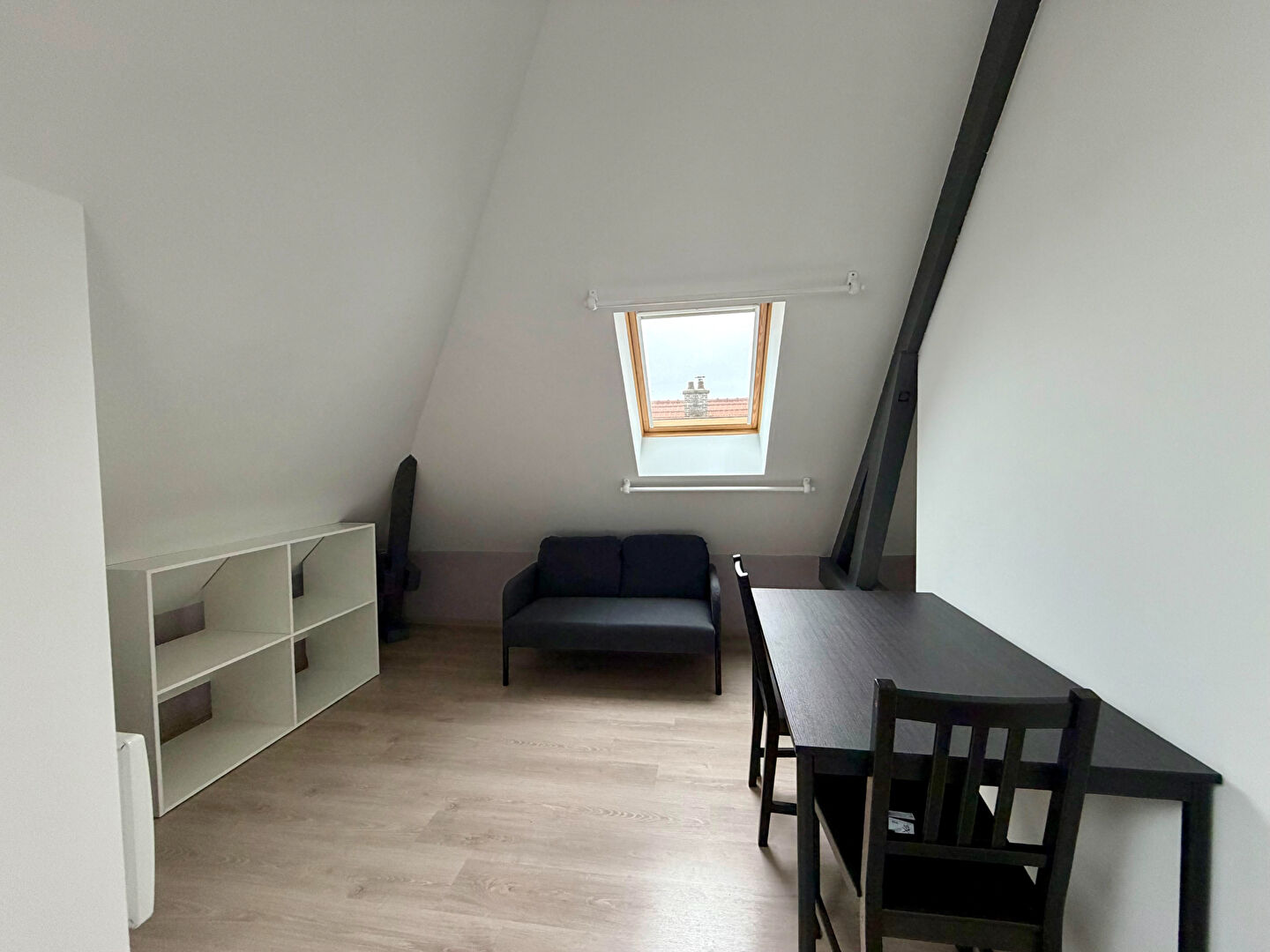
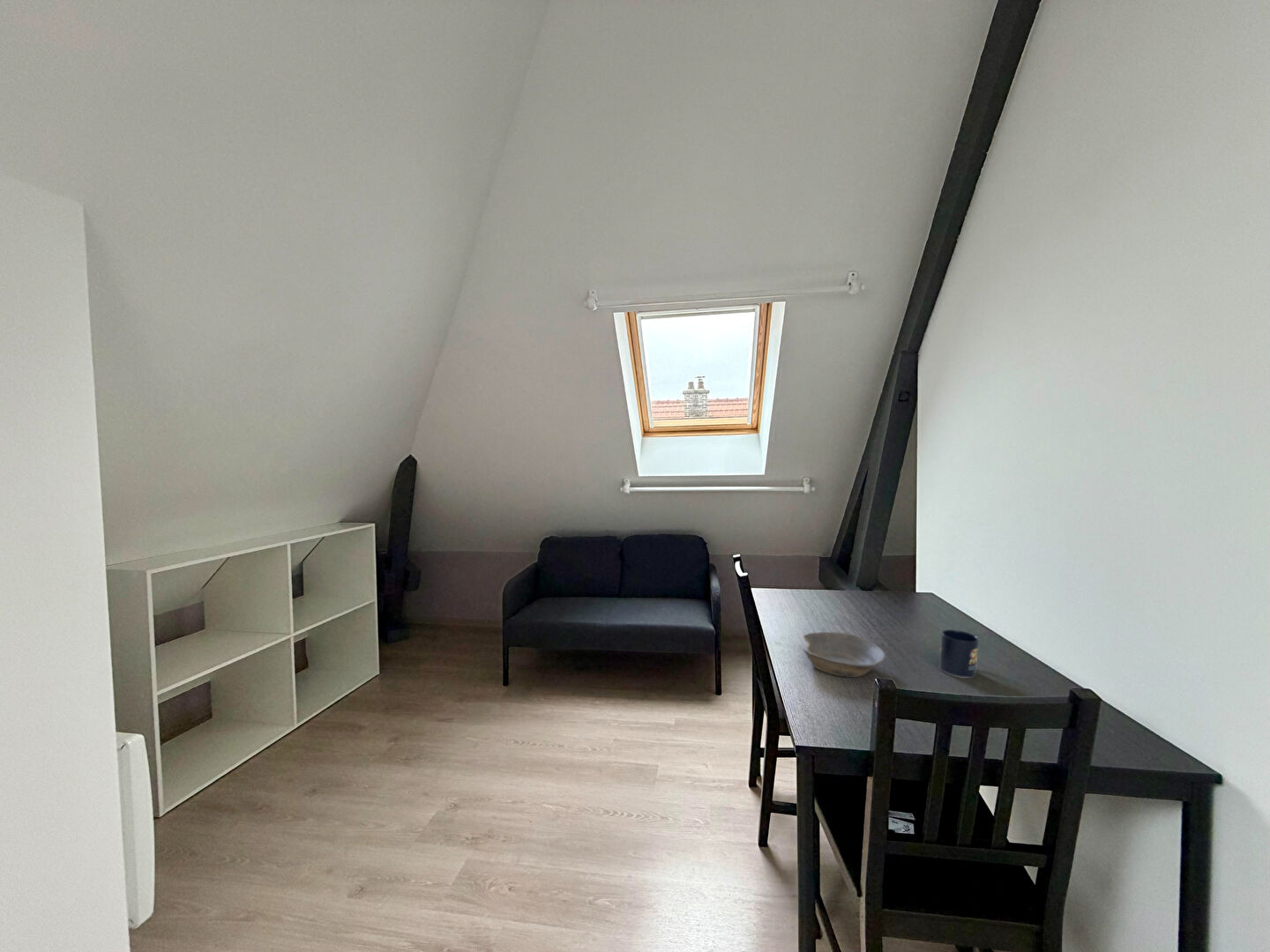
+ mug [938,628,980,679]
+ bowl [803,631,886,679]
